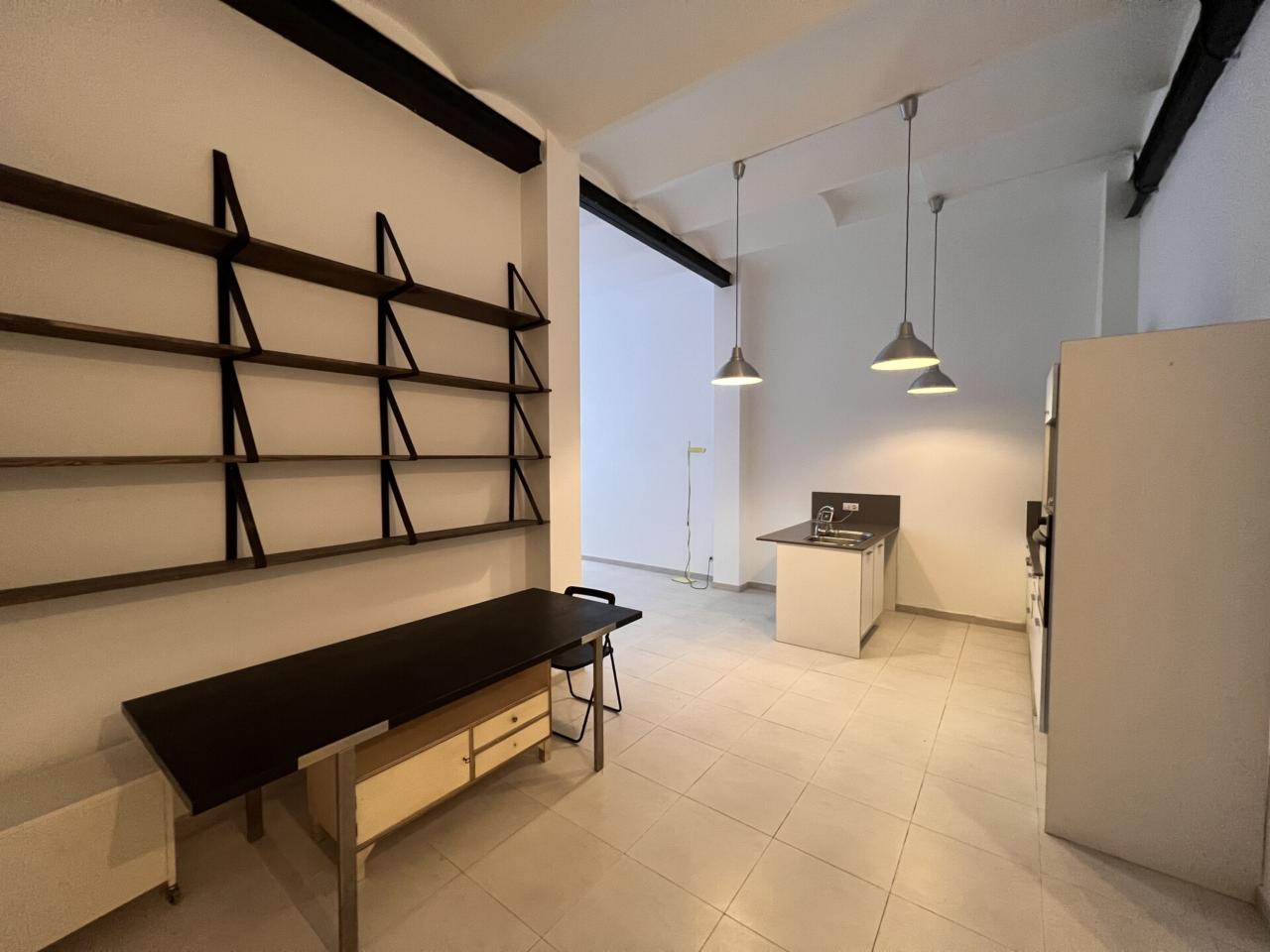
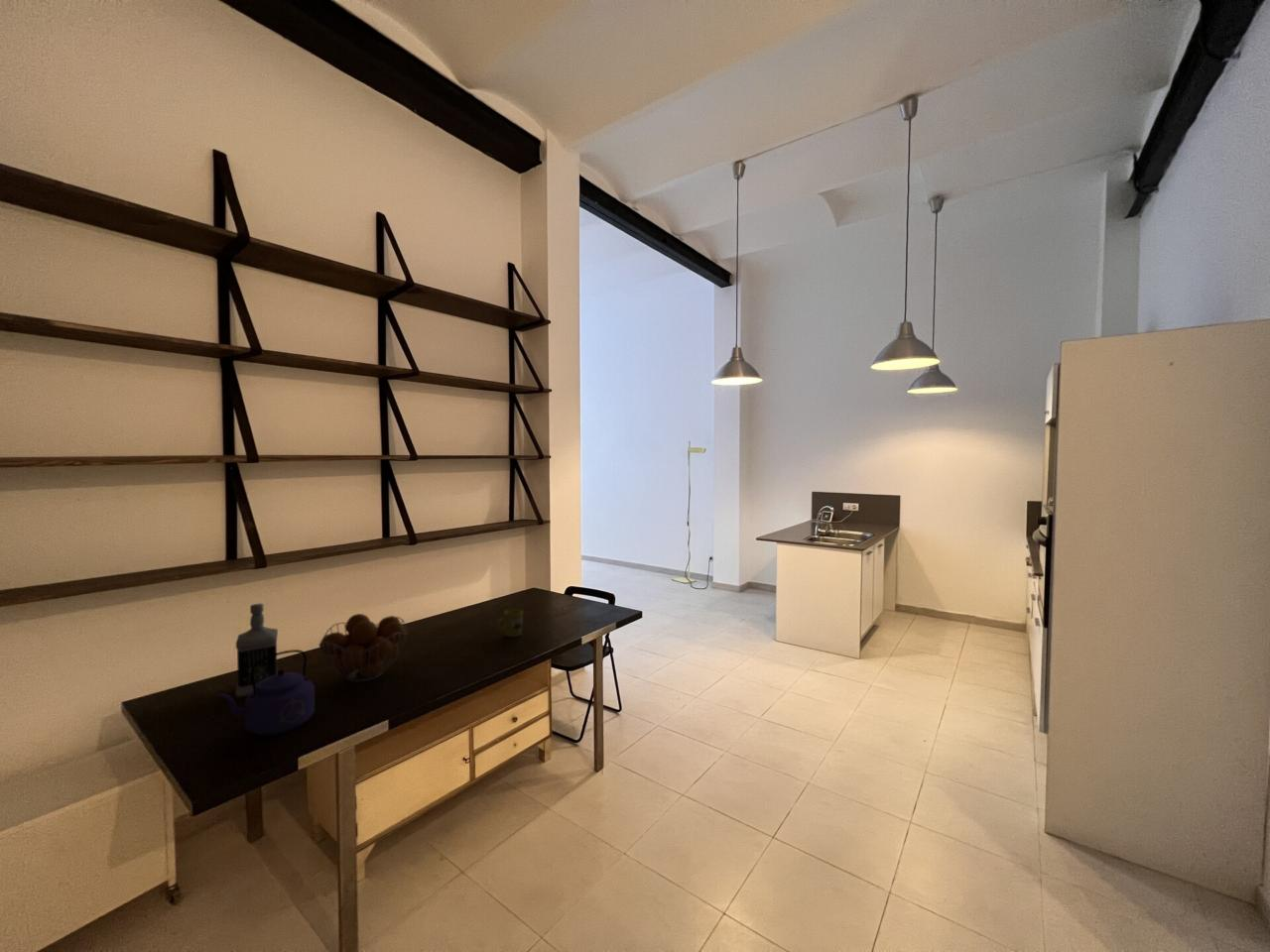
+ kettle [217,649,316,736]
+ bottle [235,603,279,698]
+ fruit basket [318,613,409,683]
+ mug [496,608,524,638]
